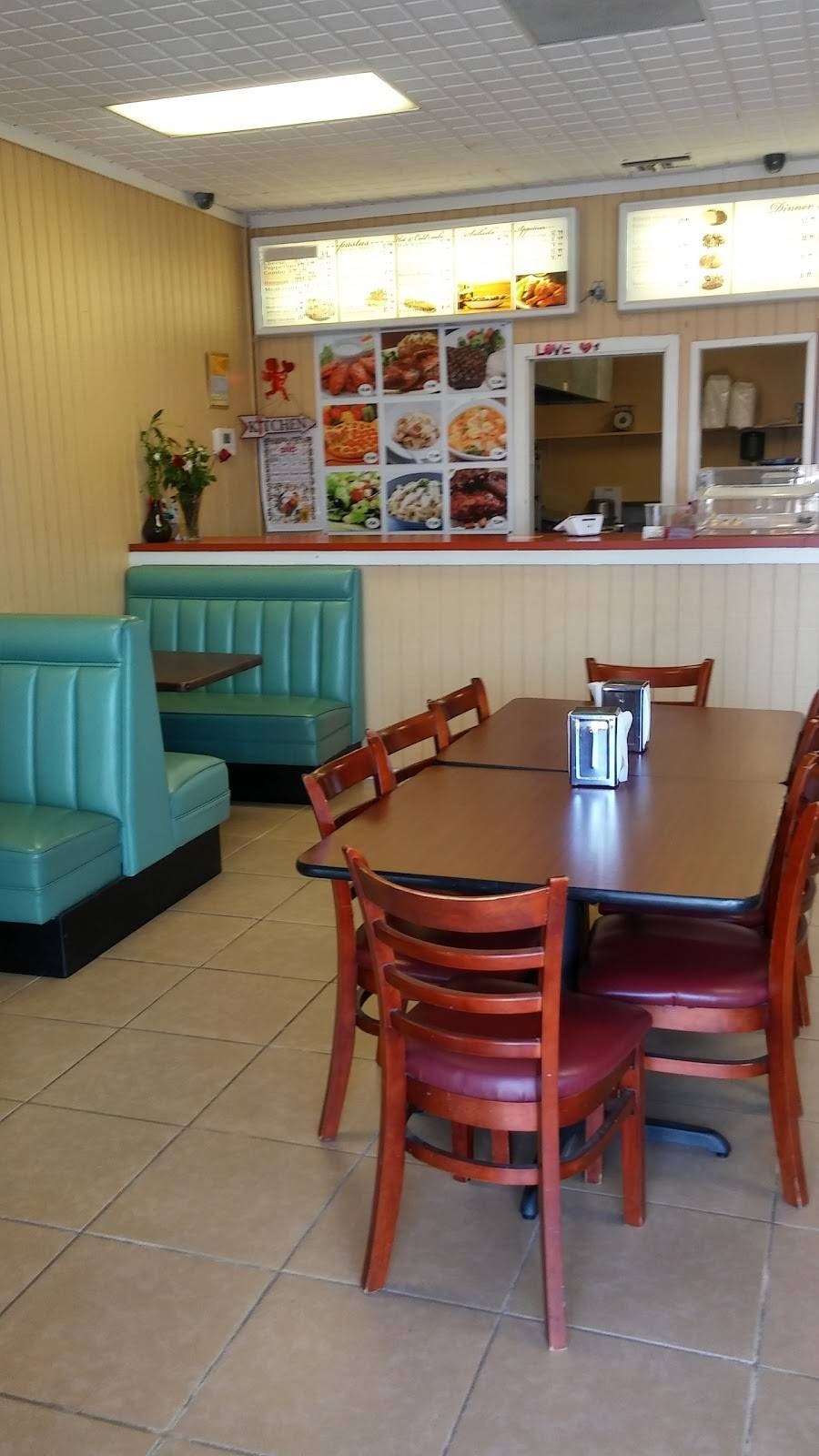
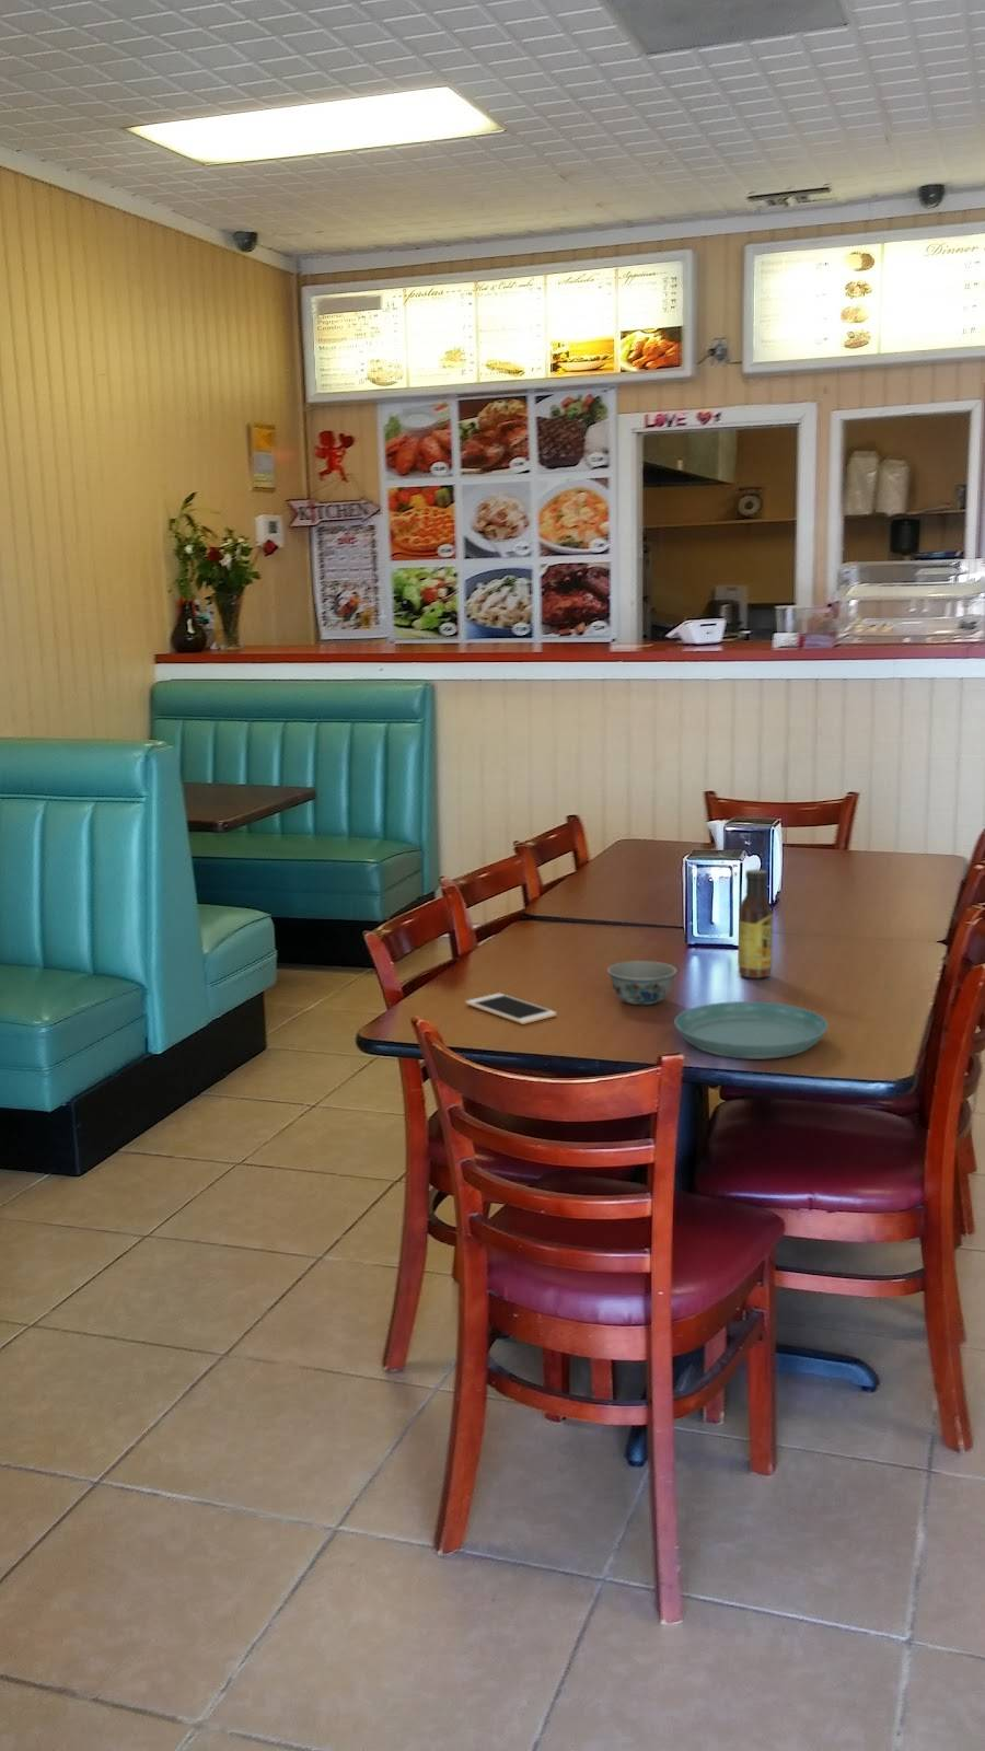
+ sauce bottle [736,868,773,979]
+ bowl [606,960,677,1005]
+ saucer [674,1001,830,1061]
+ cell phone [465,992,557,1026]
